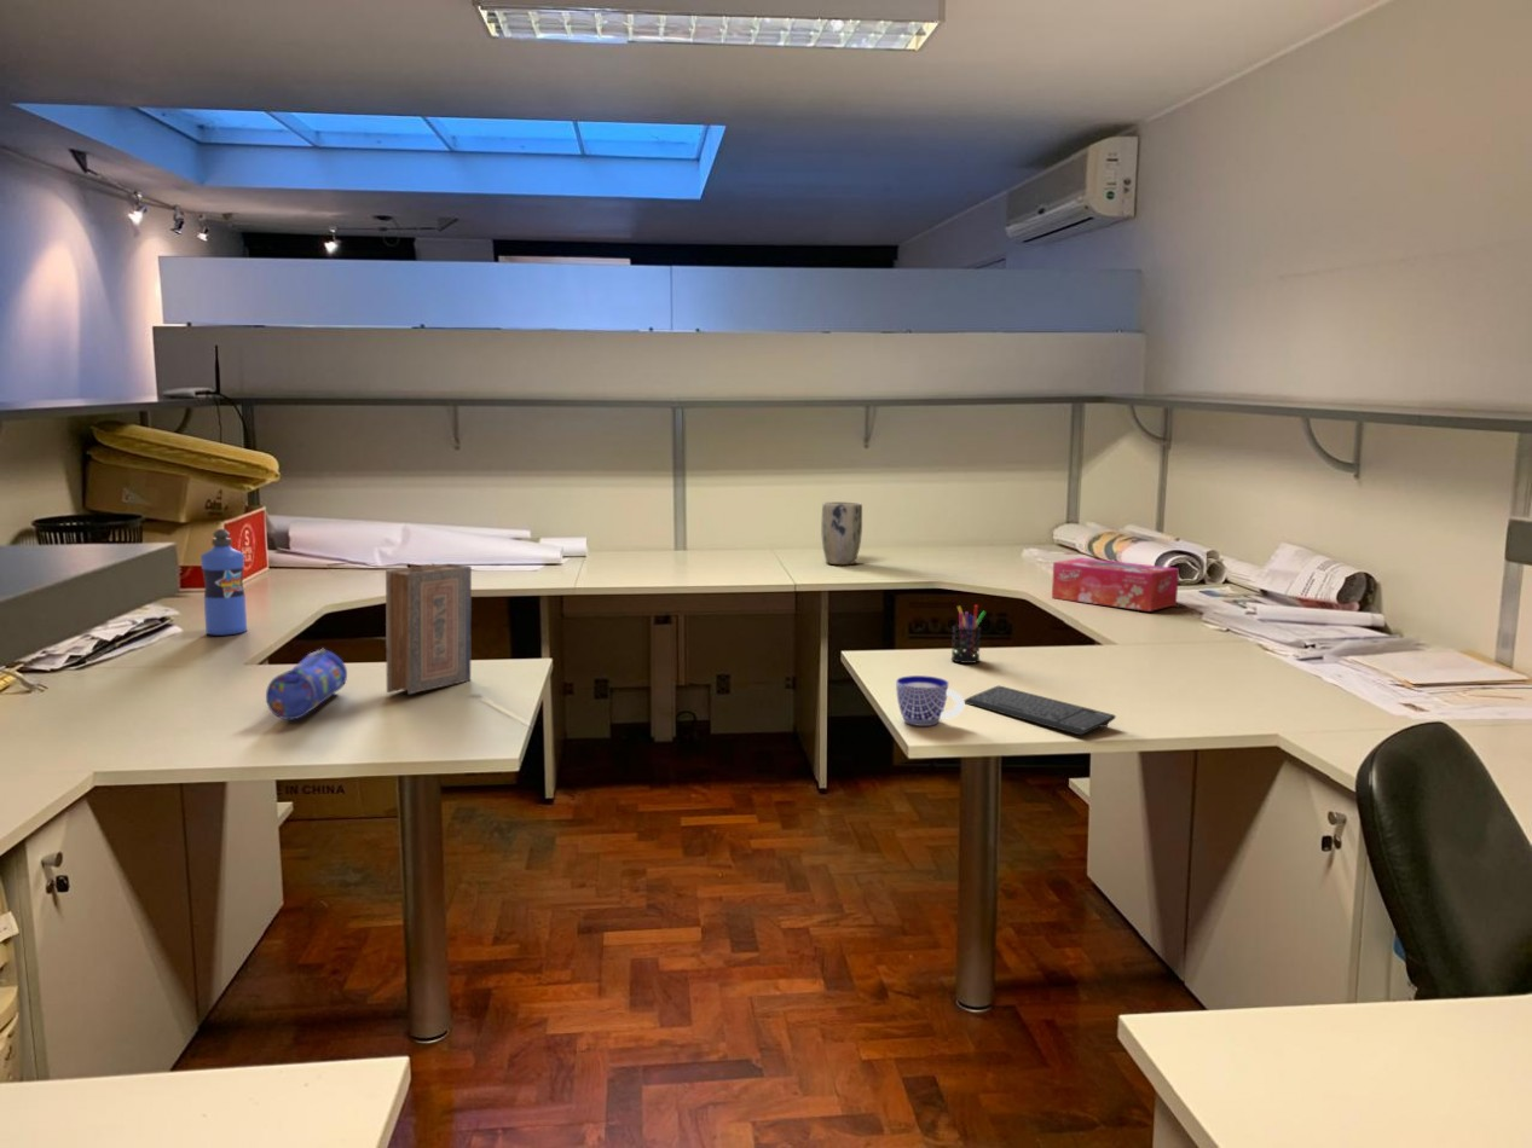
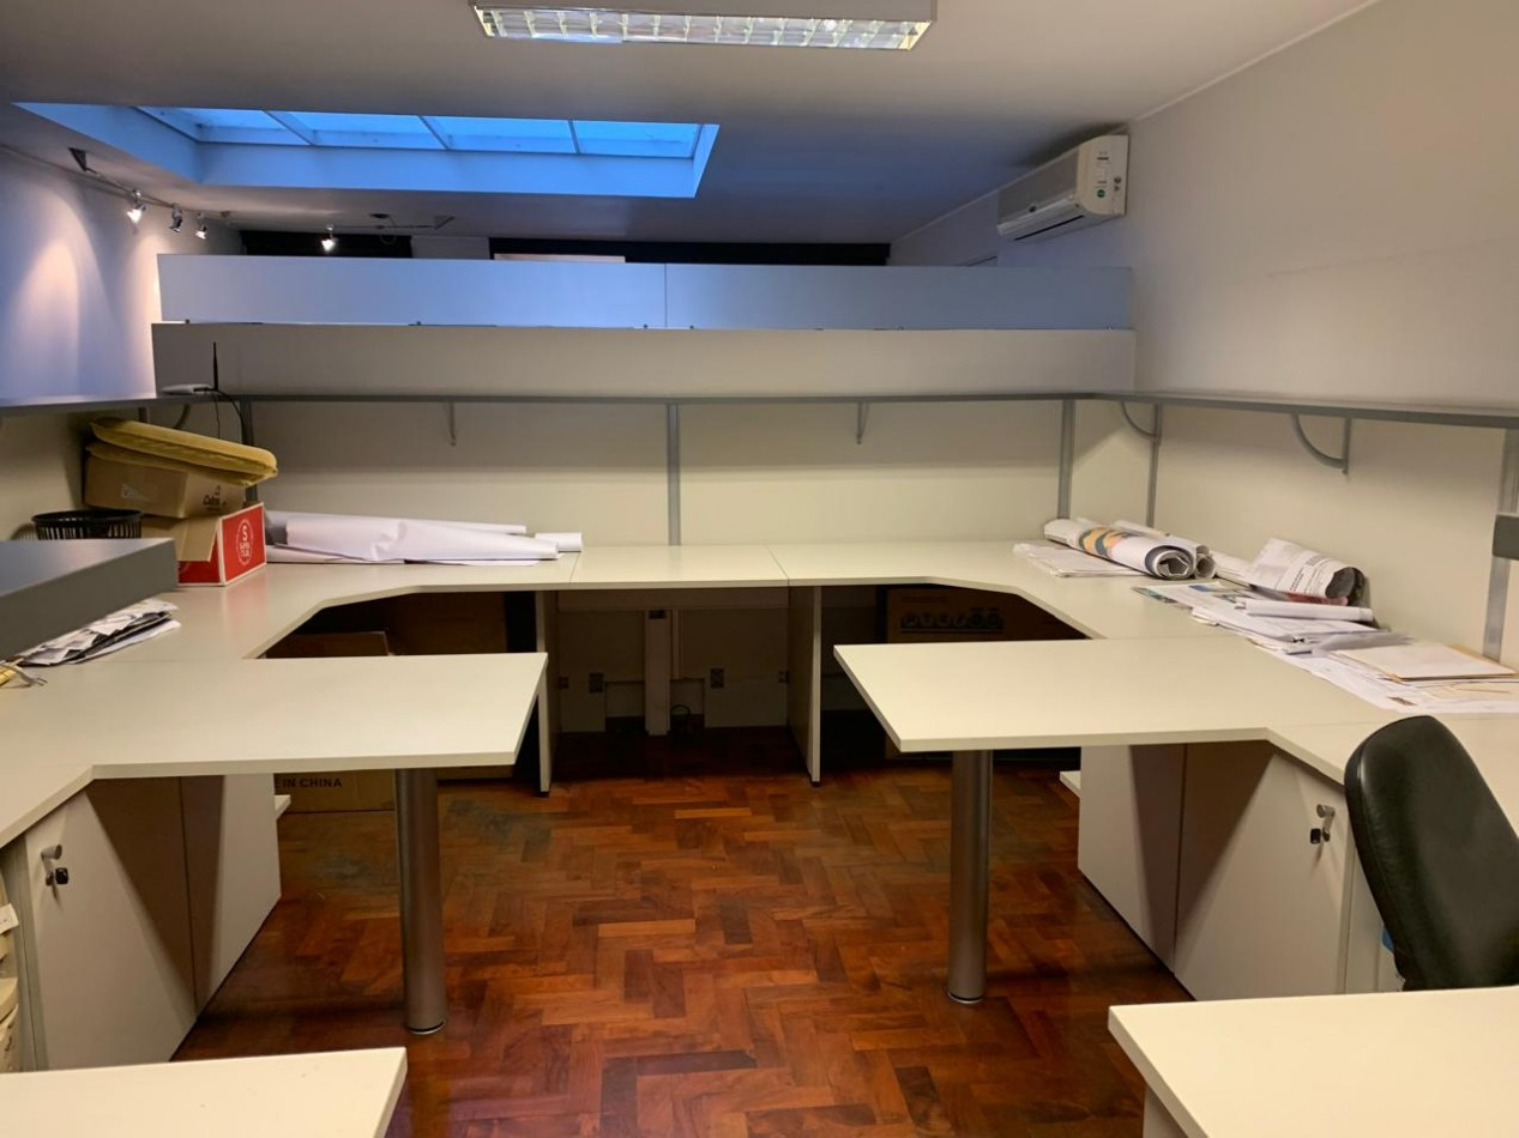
- pen holder [950,604,987,665]
- pencil case [265,647,348,720]
- tissue box [1051,557,1180,613]
- keyboard [964,685,1117,737]
- water bottle [200,528,248,636]
- book [385,562,473,696]
- plant pot [820,500,863,566]
- cup [895,674,966,727]
